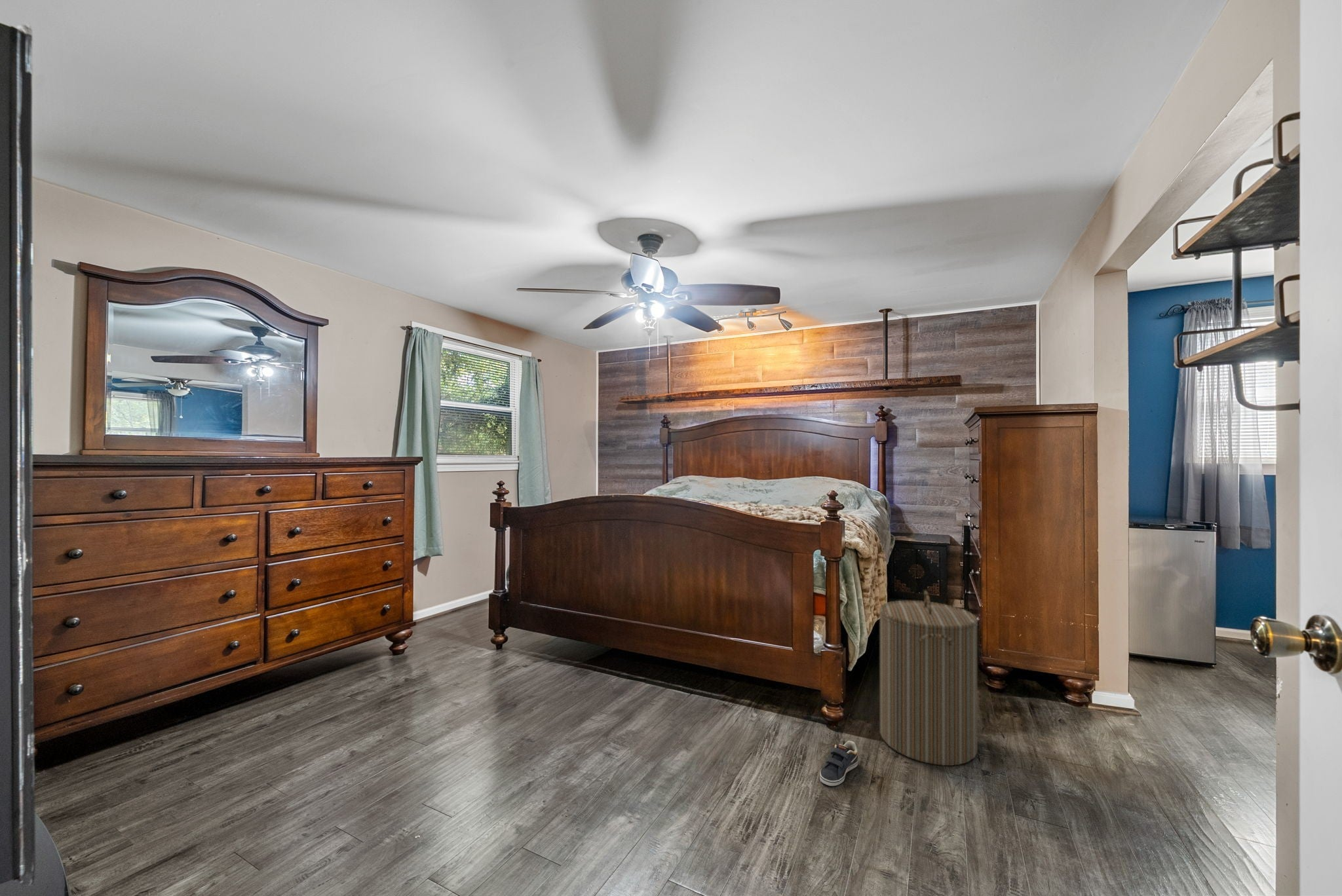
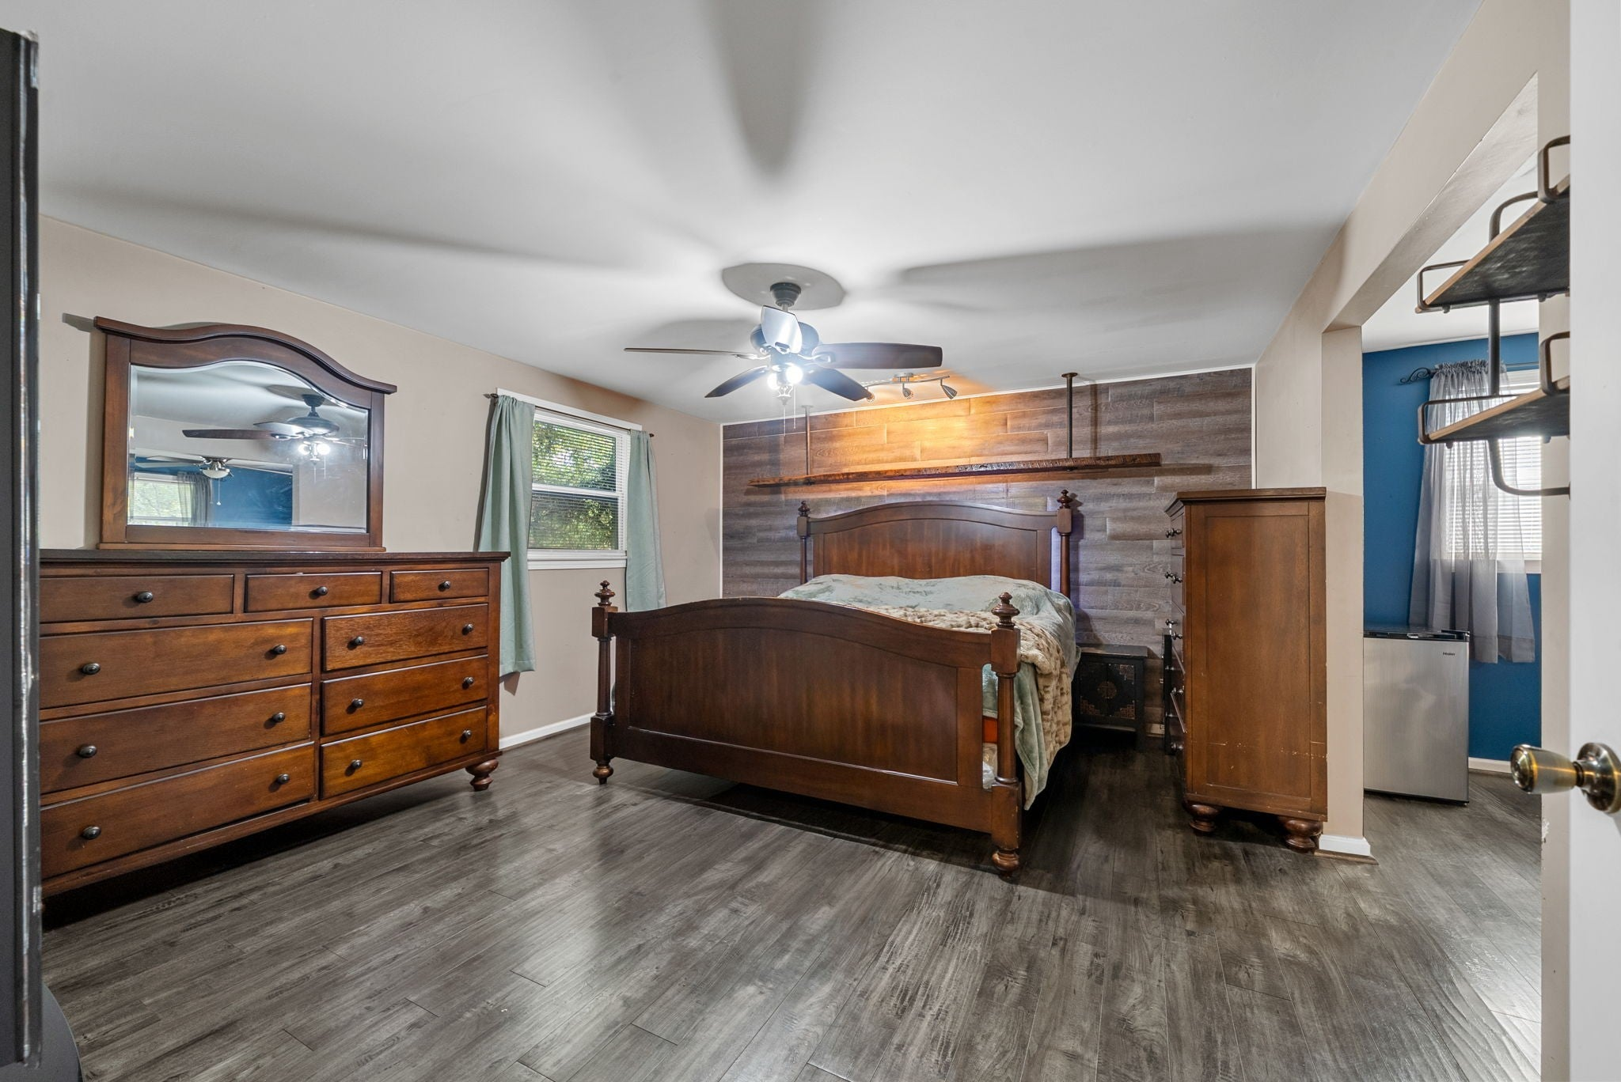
- sneaker [819,740,858,787]
- laundry hamper [879,590,978,766]
